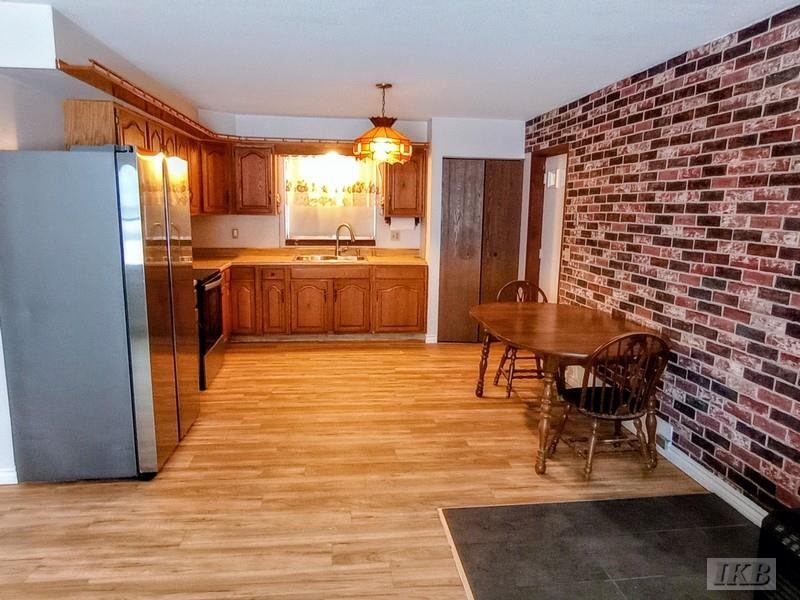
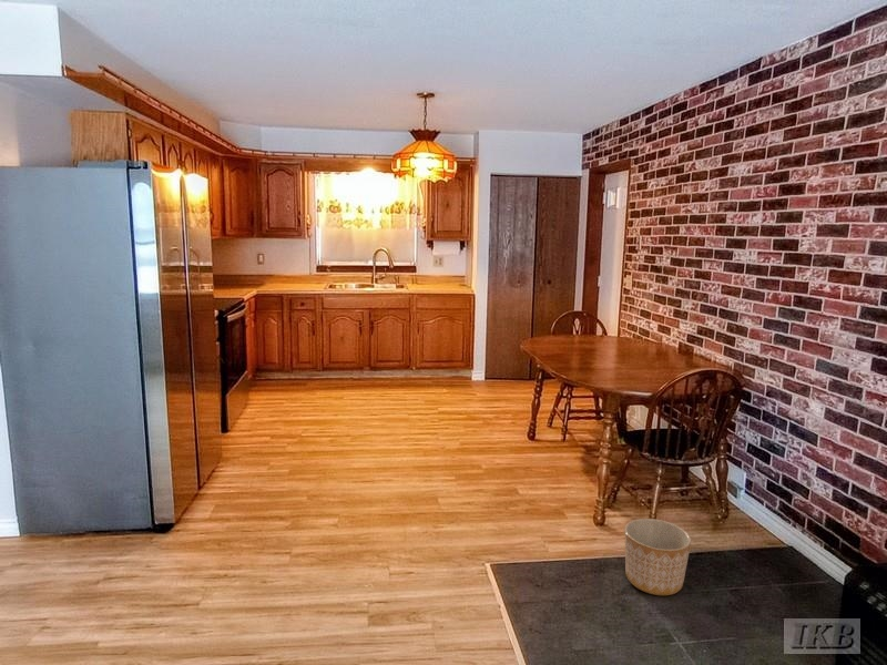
+ planter [624,518,692,596]
